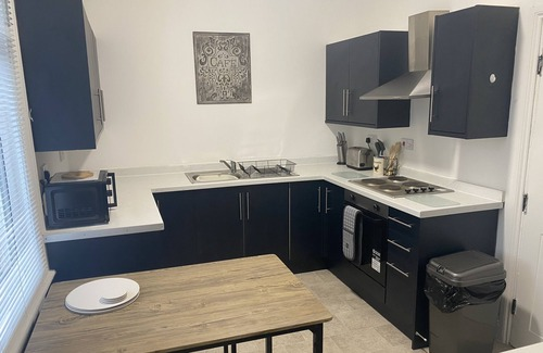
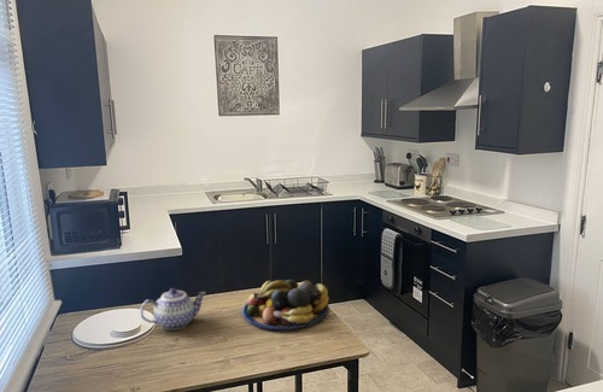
+ fruit bowl [241,279,330,332]
+ teapot [139,287,206,332]
